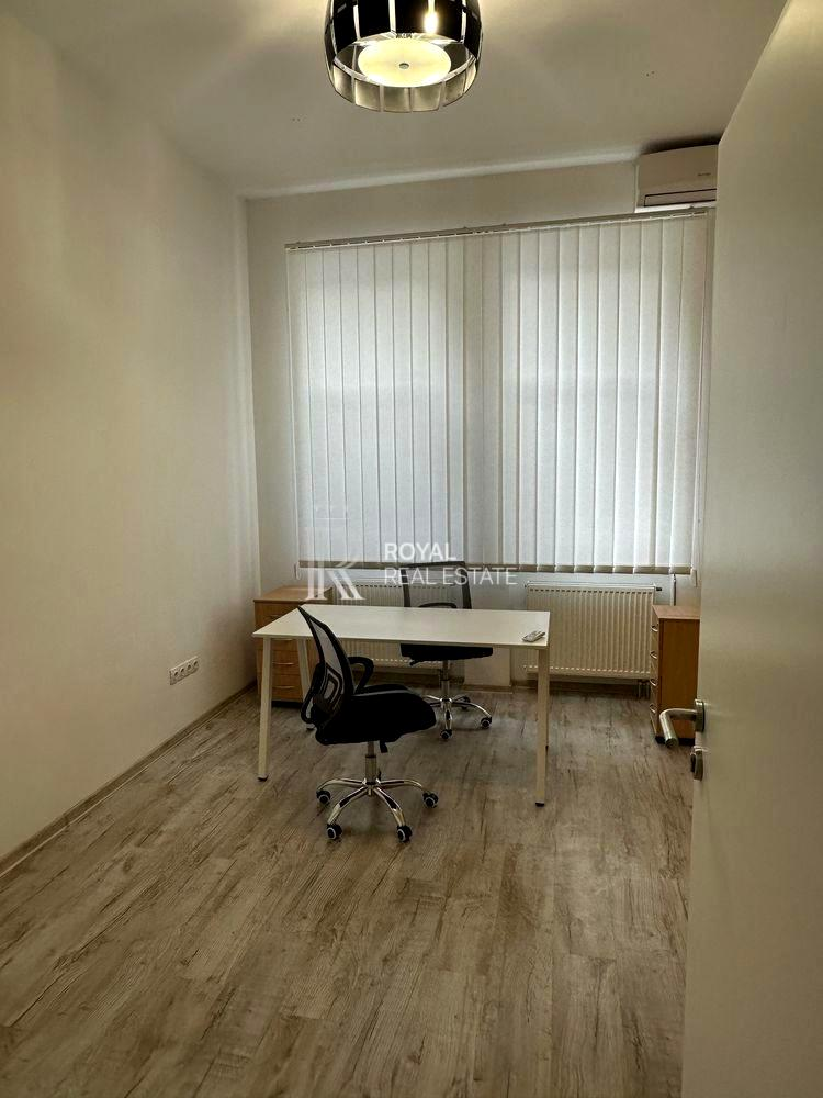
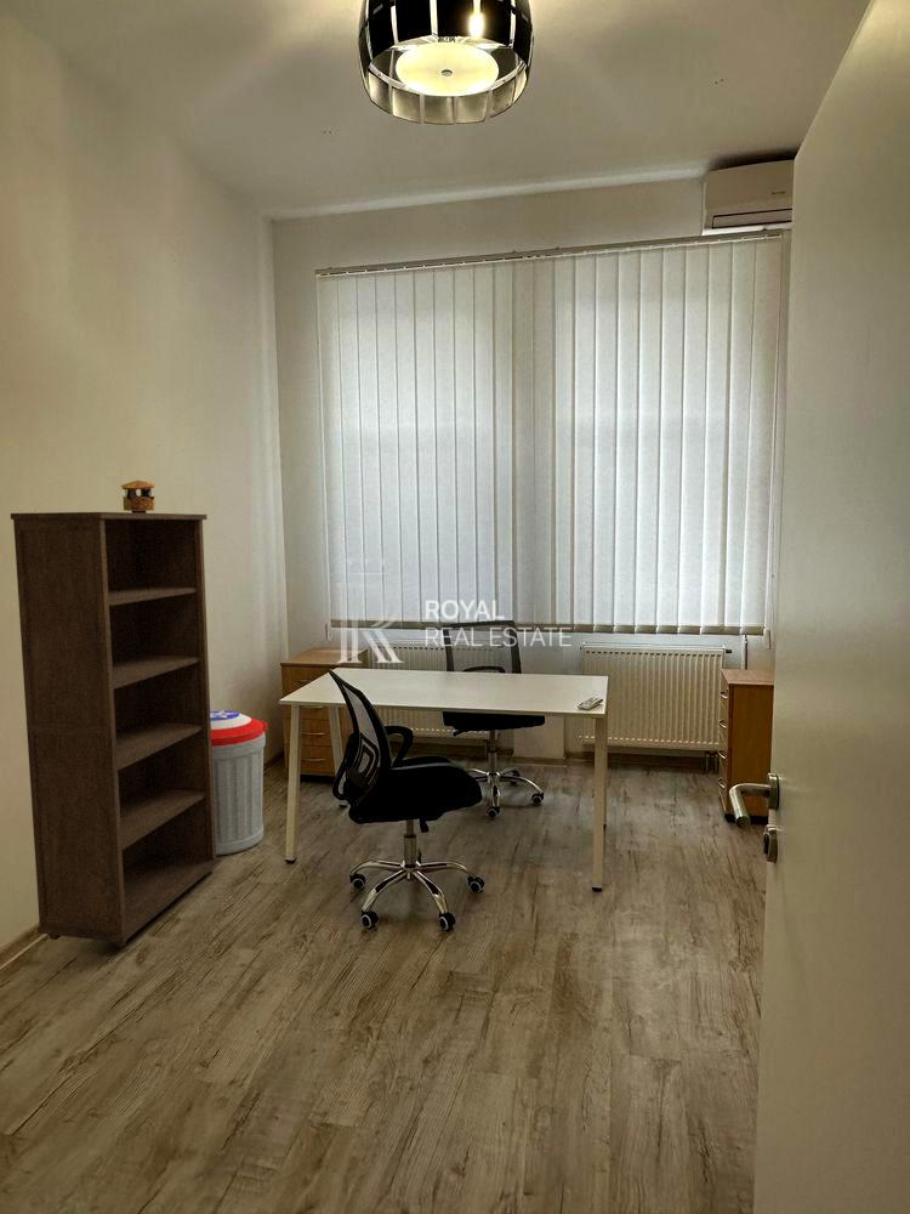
+ bookcase [10,511,222,948]
+ trash can [210,709,268,856]
+ decorative box [120,480,157,514]
